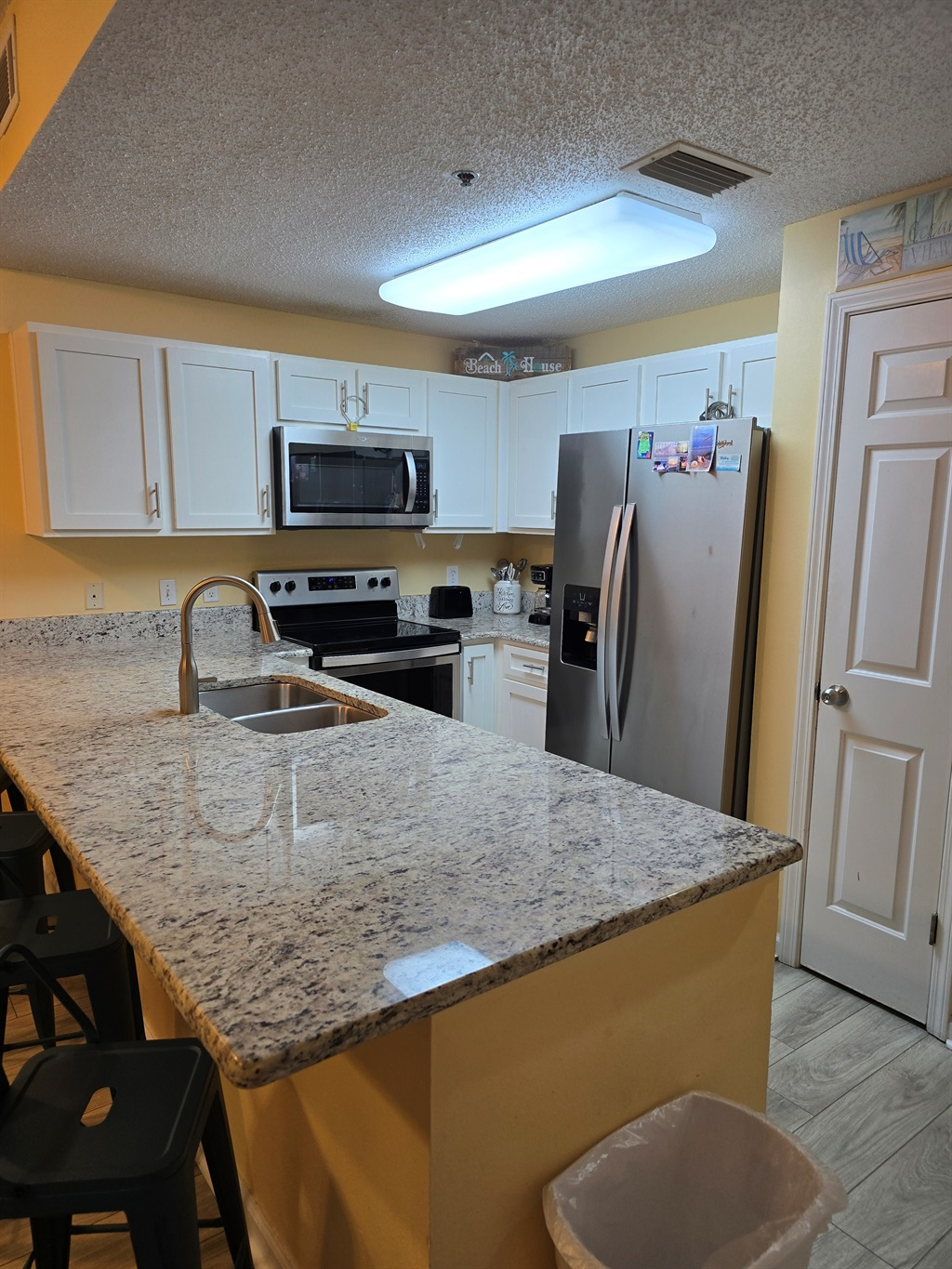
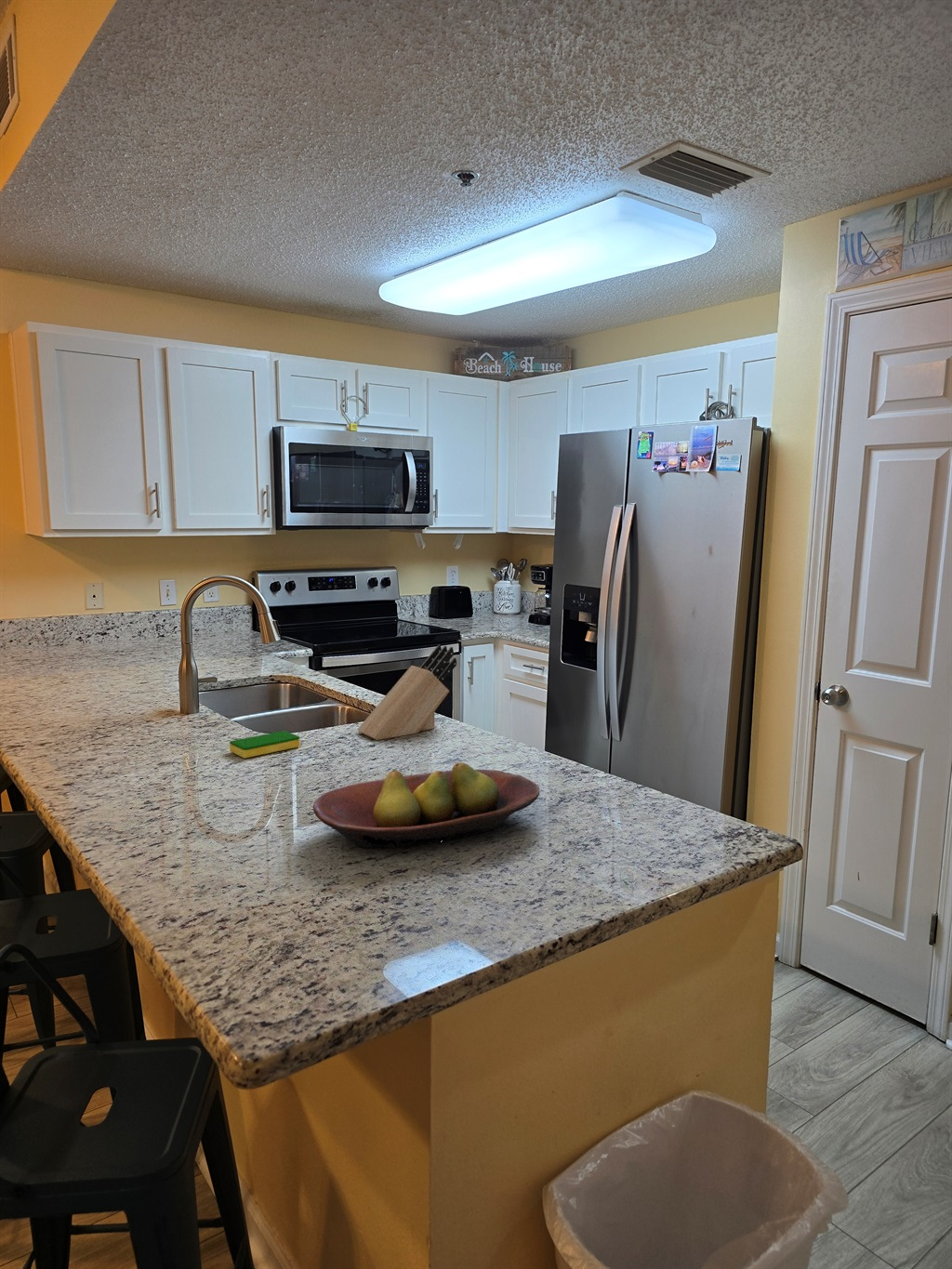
+ dish sponge [229,730,301,759]
+ knife block [357,644,457,741]
+ fruit bowl [312,761,540,849]
